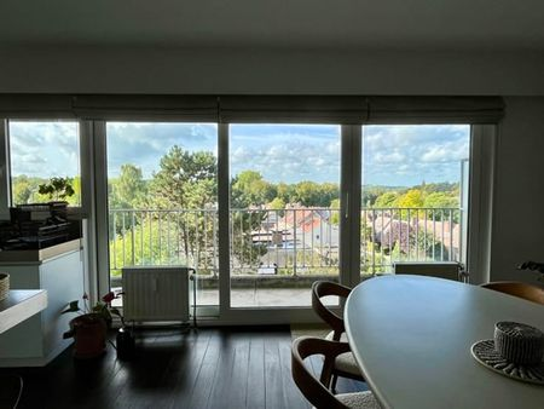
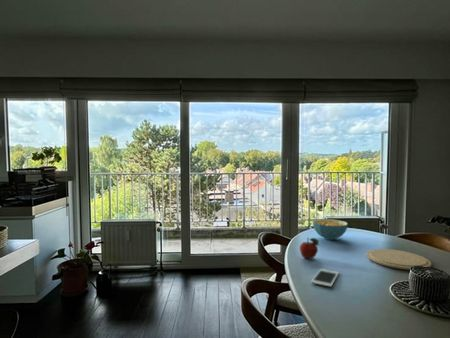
+ cereal bowl [311,218,349,241]
+ cell phone [310,268,340,288]
+ fruit [299,237,320,259]
+ plate [366,248,432,271]
